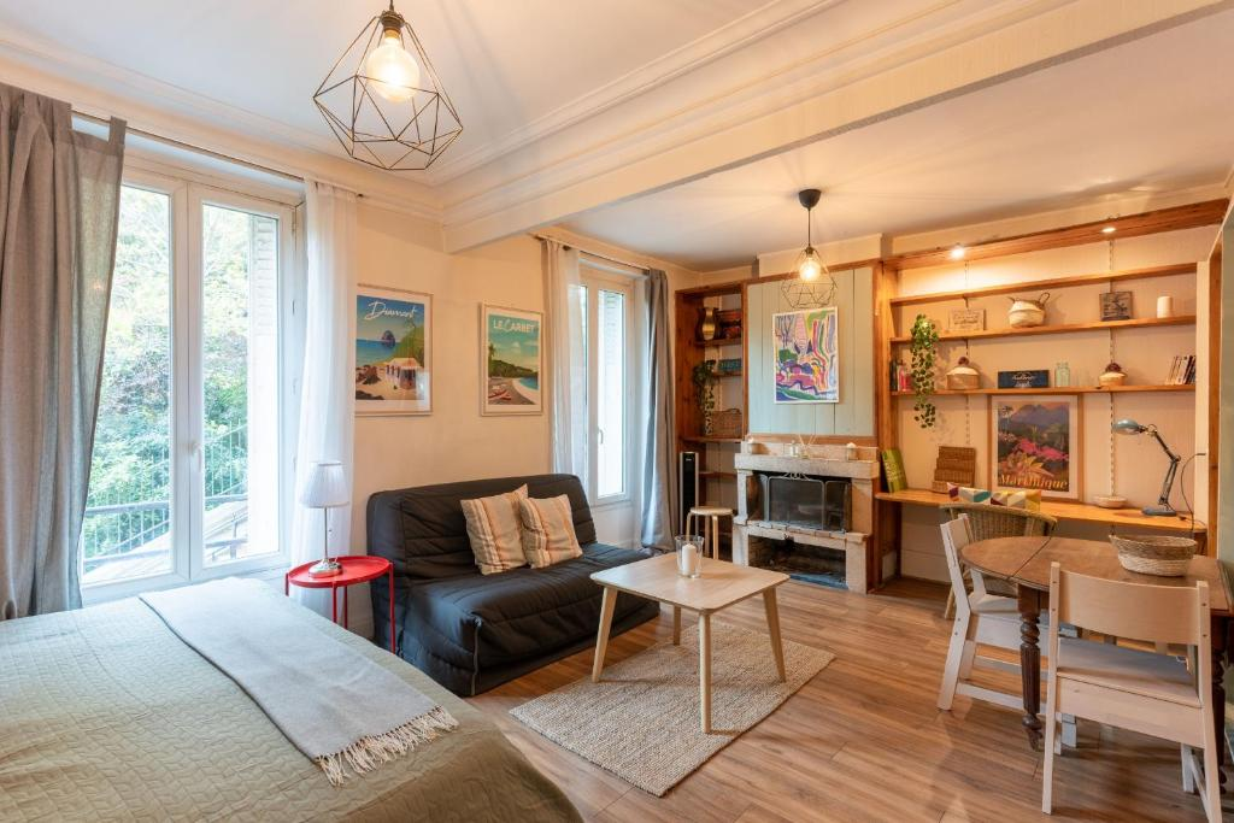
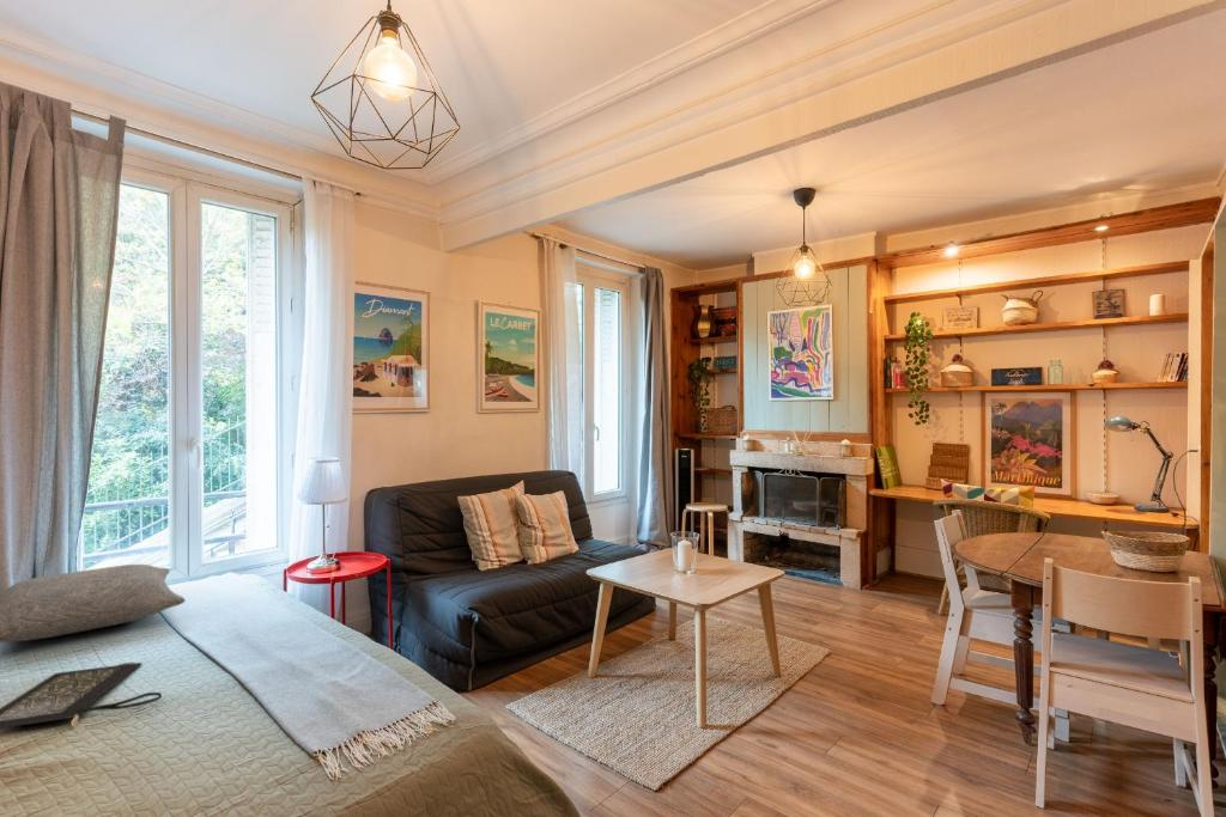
+ pillow [0,563,187,644]
+ clutch bag [0,661,163,730]
